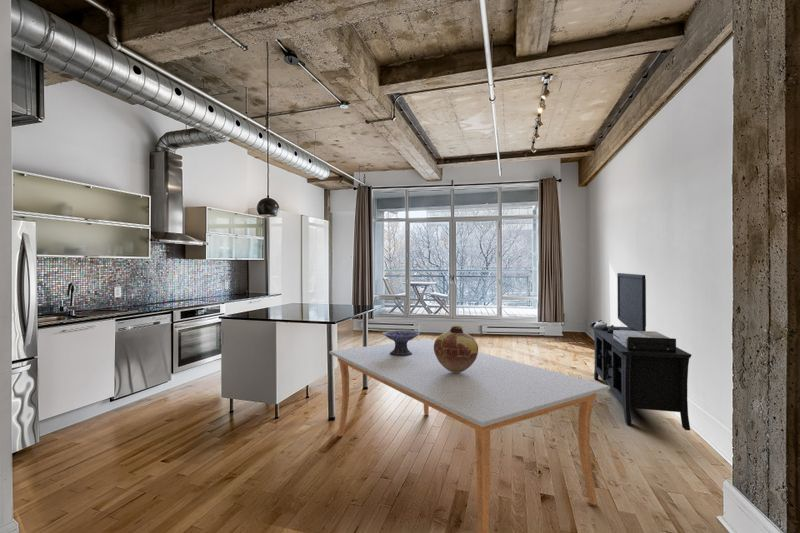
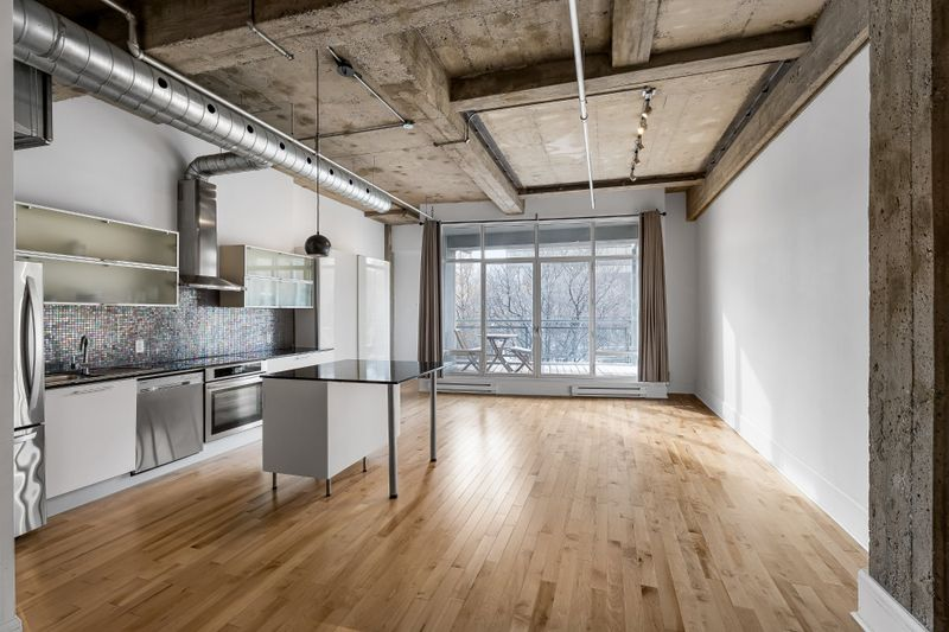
- dining table [328,338,611,533]
- decorative bowl [381,329,421,356]
- vase [434,325,479,373]
- media console [588,272,692,431]
